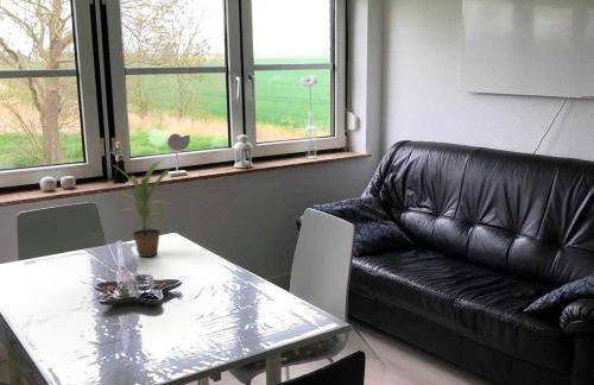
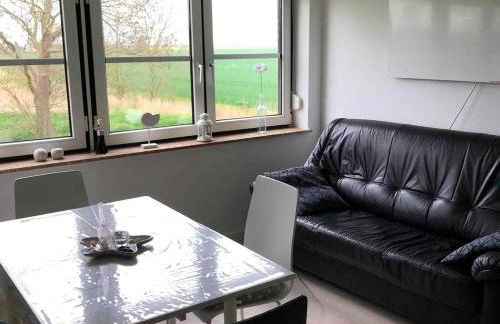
- potted plant [105,158,172,258]
